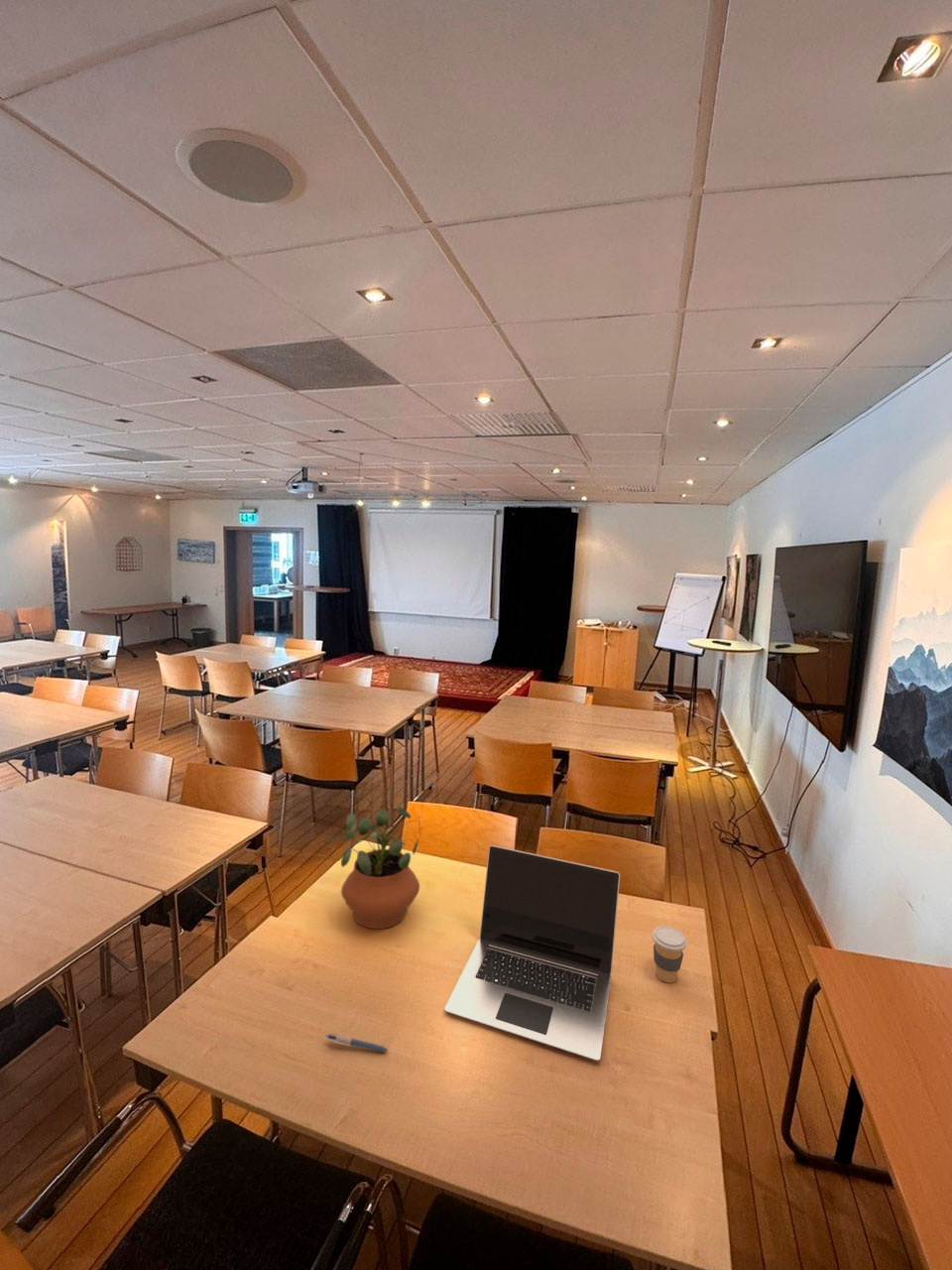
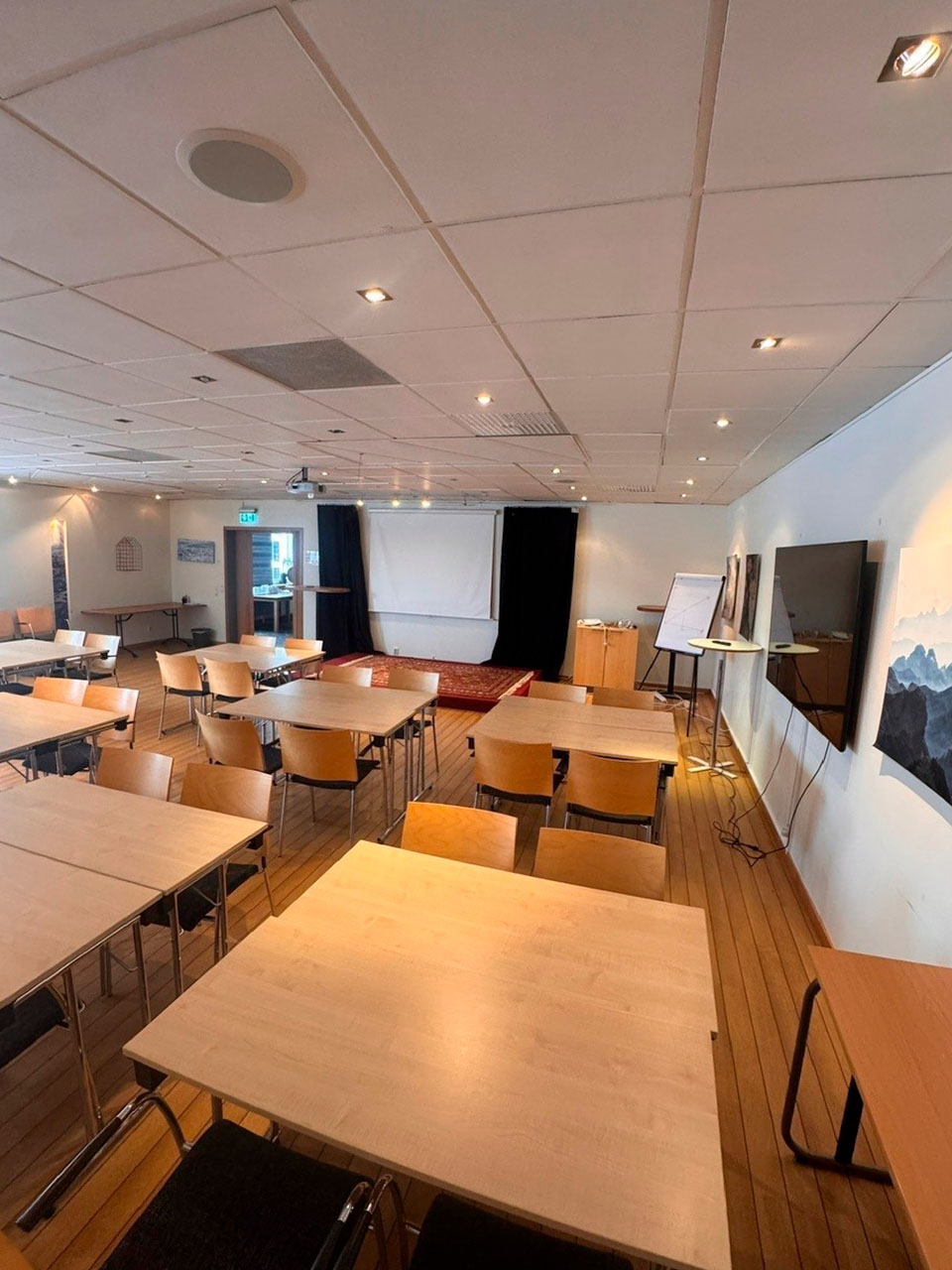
- potted plant [326,806,421,930]
- coffee cup [652,926,688,984]
- laptop [443,844,621,1062]
- pen [324,1033,390,1053]
